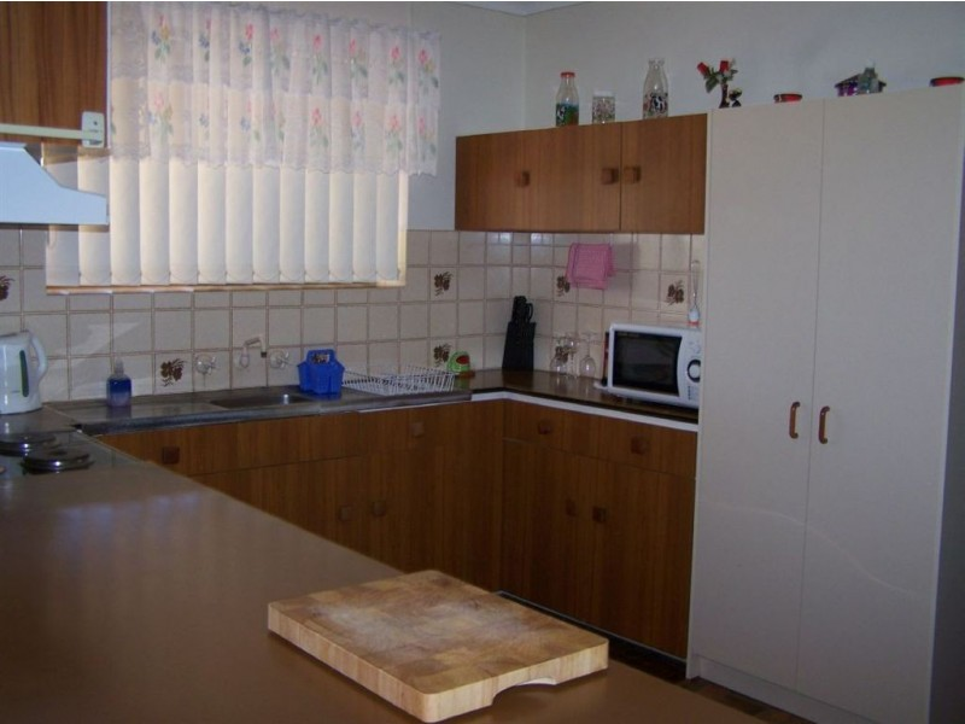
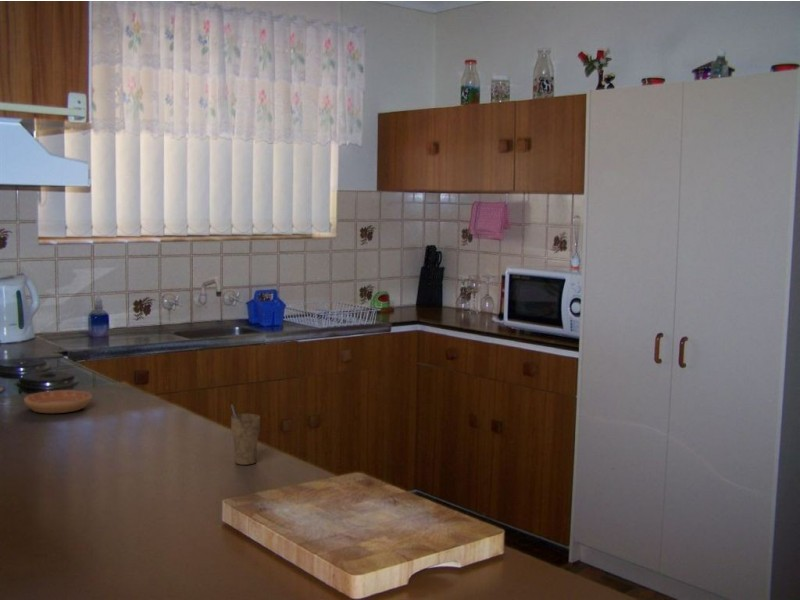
+ cup [230,403,261,466]
+ saucer [23,389,93,414]
